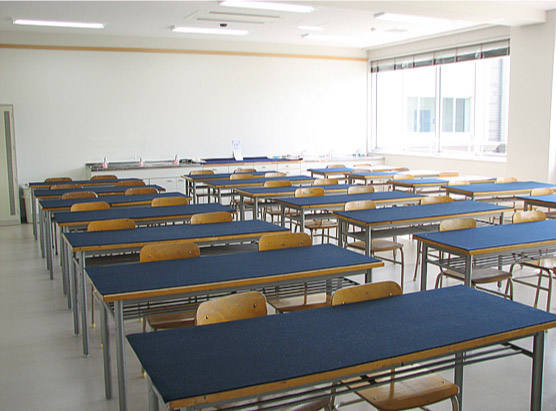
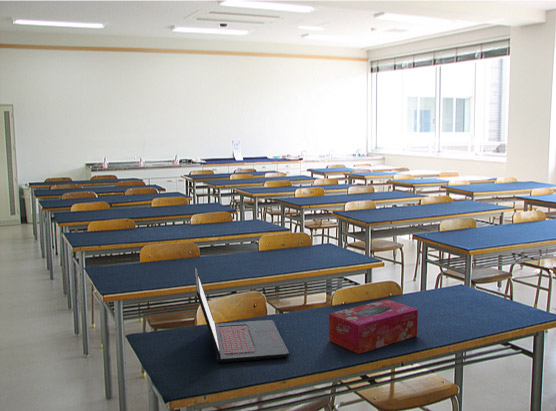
+ tissue box [328,298,419,355]
+ laptop [193,267,290,363]
